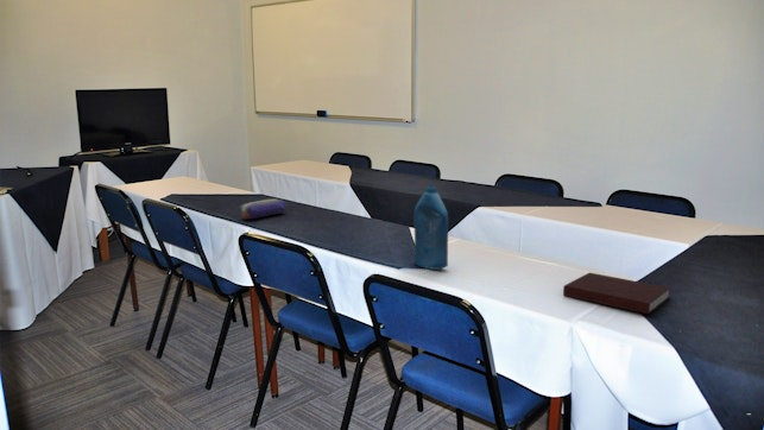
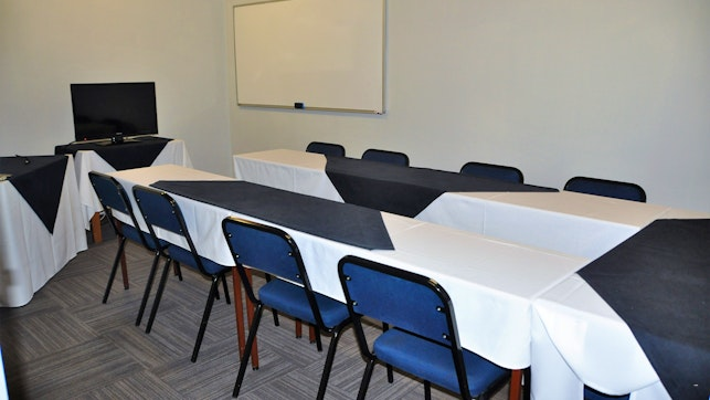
- bottle [413,185,449,271]
- pencil case [239,198,288,220]
- notebook [562,272,673,315]
